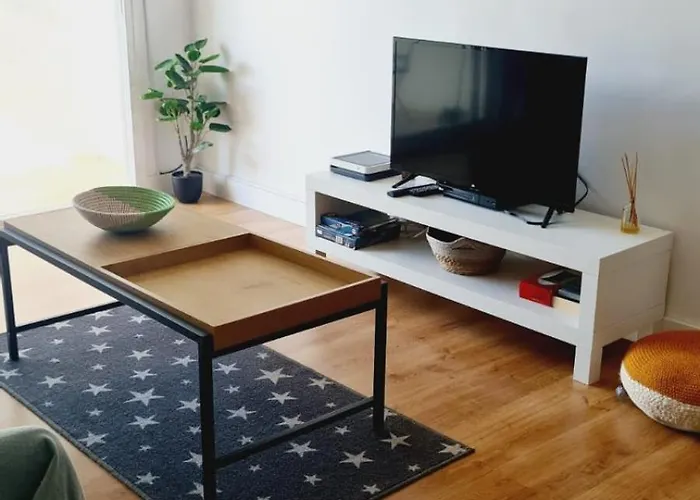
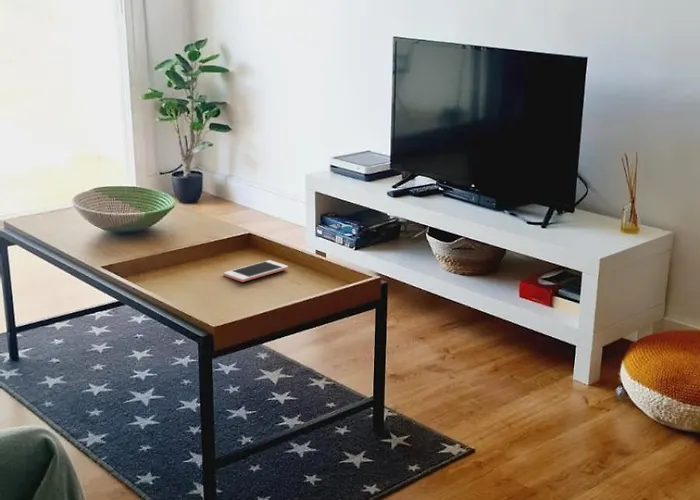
+ cell phone [223,259,289,283]
